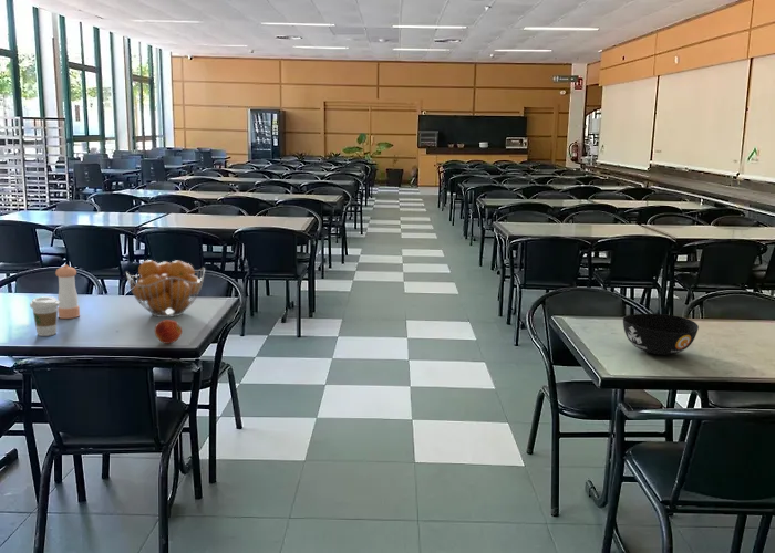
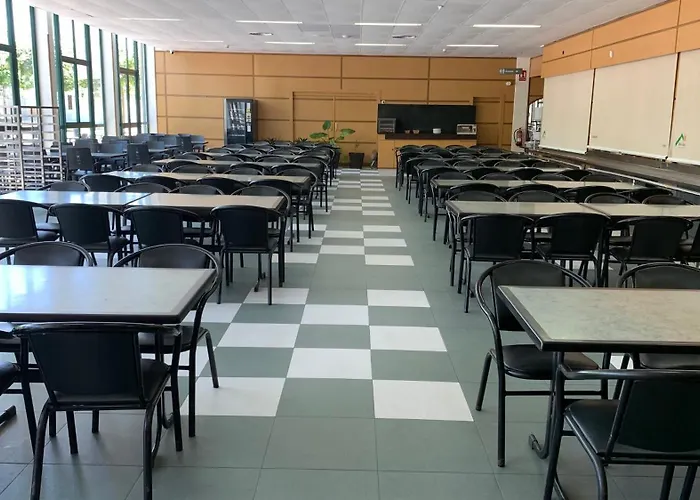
- bowl [622,313,700,356]
- pepper shaker [54,264,81,320]
- coffee cup [29,295,60,337]
- fruit basket [125,259,206,319]
- fruit [154,319,183,345]
